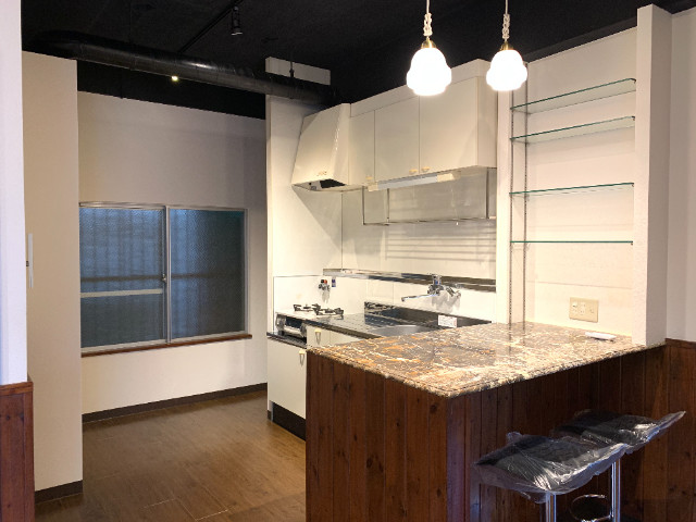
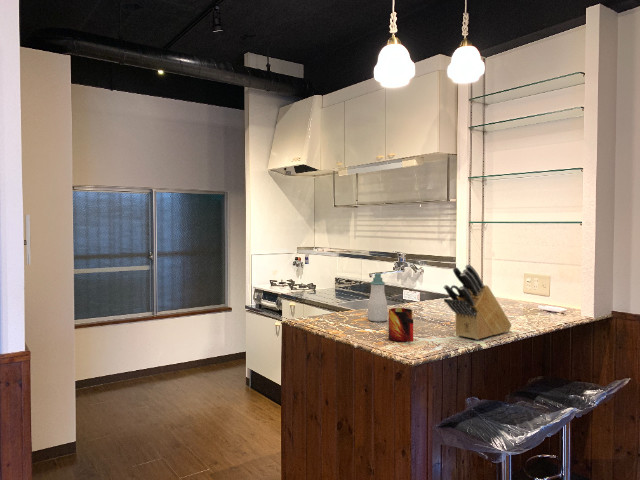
+ soap bottle [367,272,389,323]
+ knife block [443,263,513,341]
+ mug [388,307,414,343]
